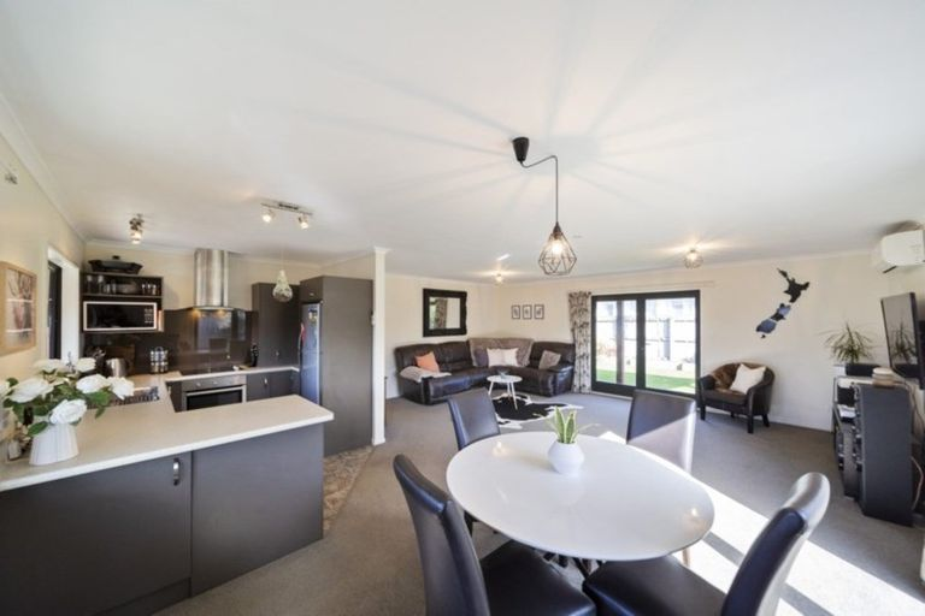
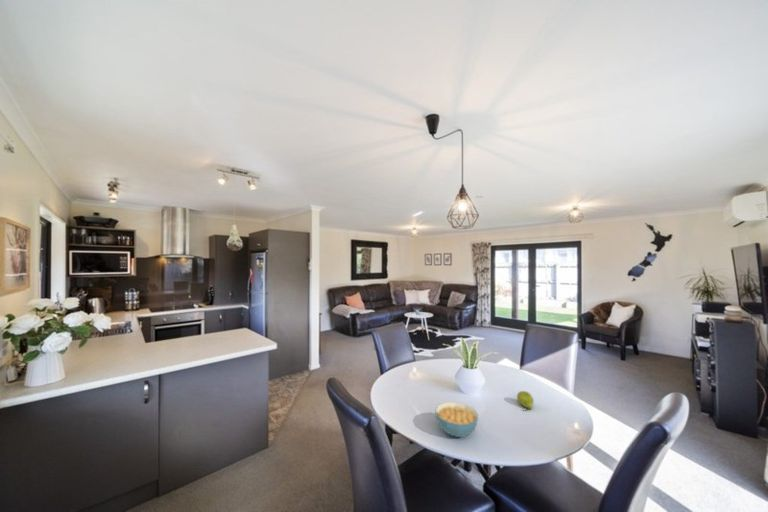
+ cereal bowl [434,401,479,438]
+ fruit [516,390,534,412]
